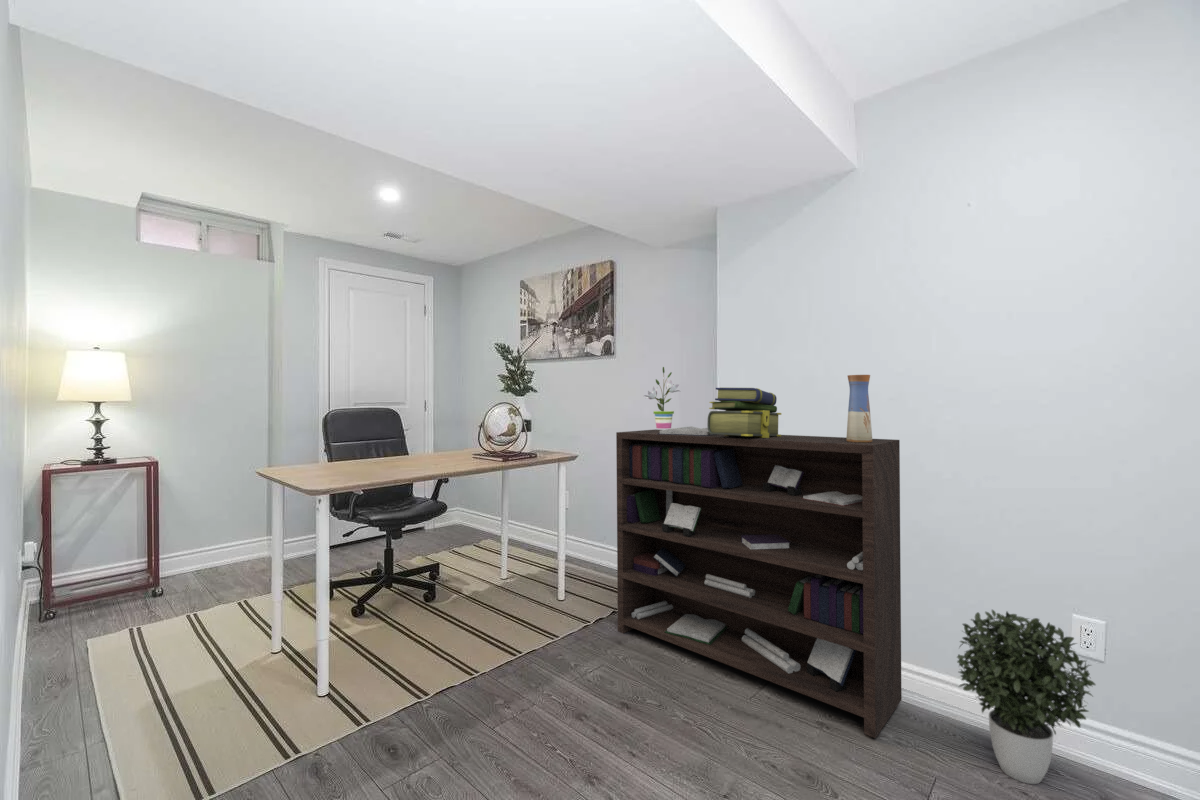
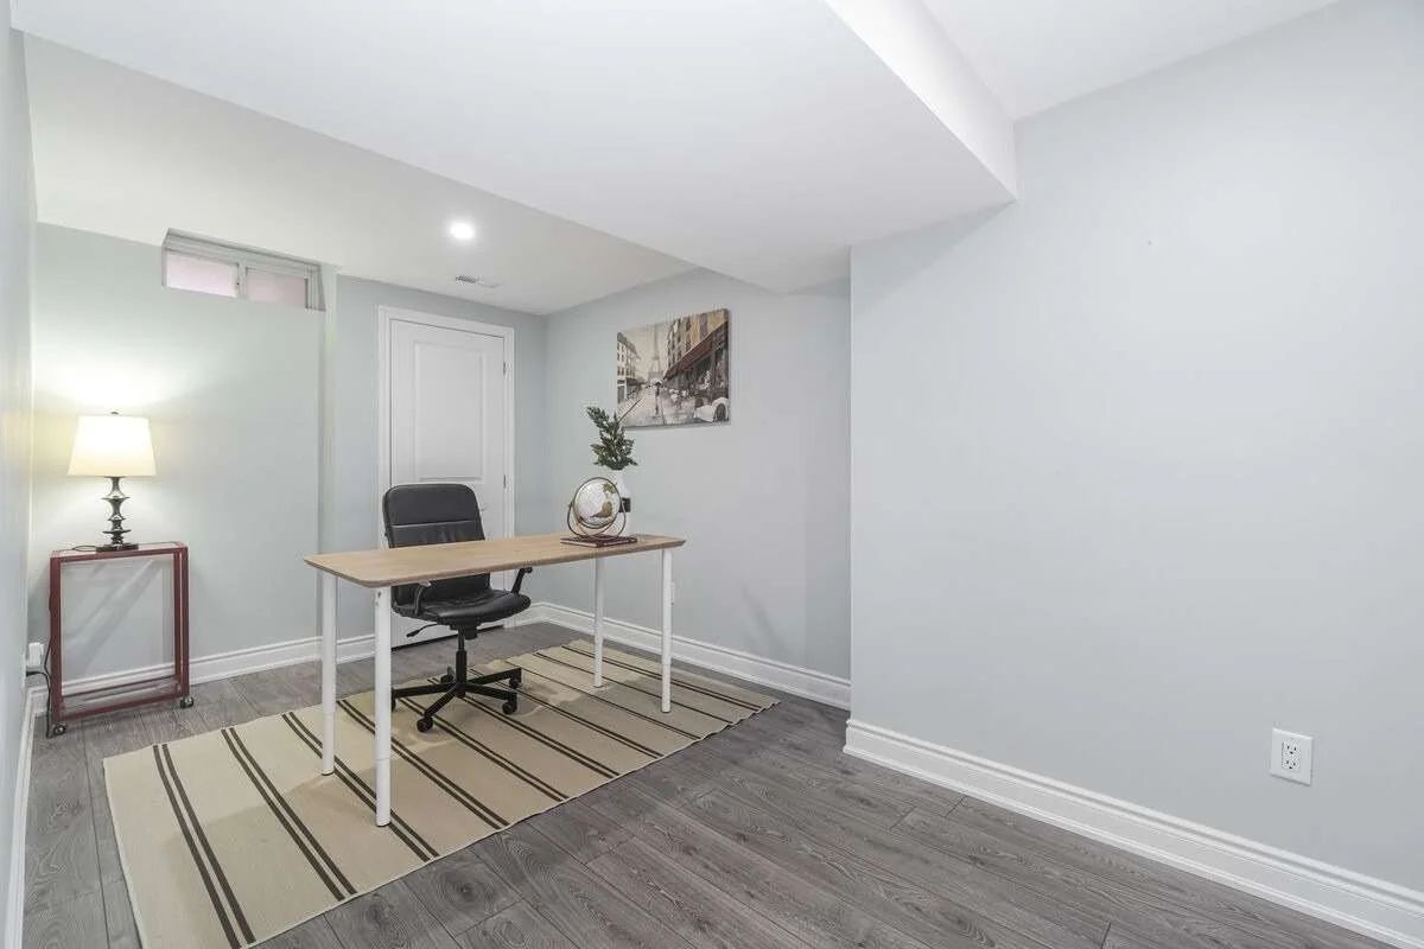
- bookshelf [615,425,902,739]
- potted plant [643,366,681,429]
- potted plant [956,609,1097,785]
- stack of books [706,387,782,438]
- vase [845,374,873,443]
